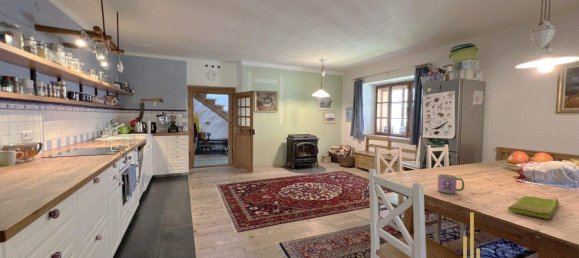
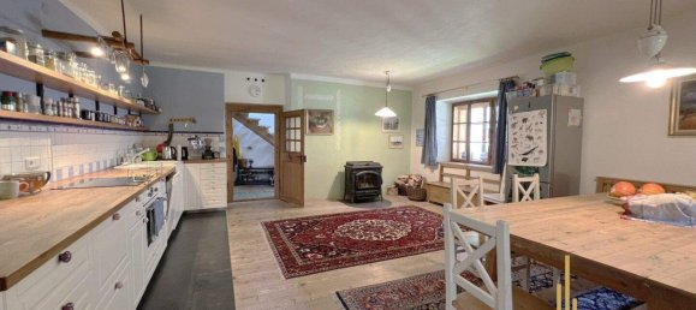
- mug [437,174,465,195]
- dish towel [507,195,560,220]
